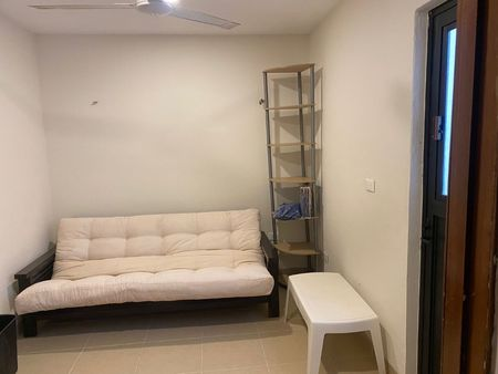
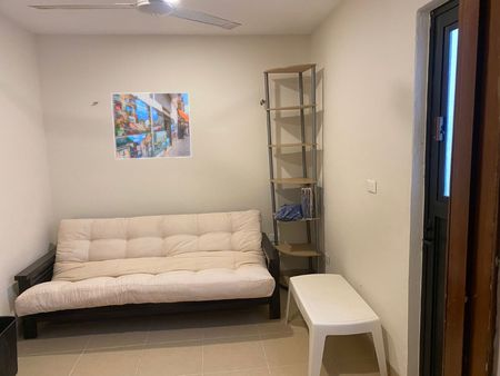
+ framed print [110,91,192,160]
